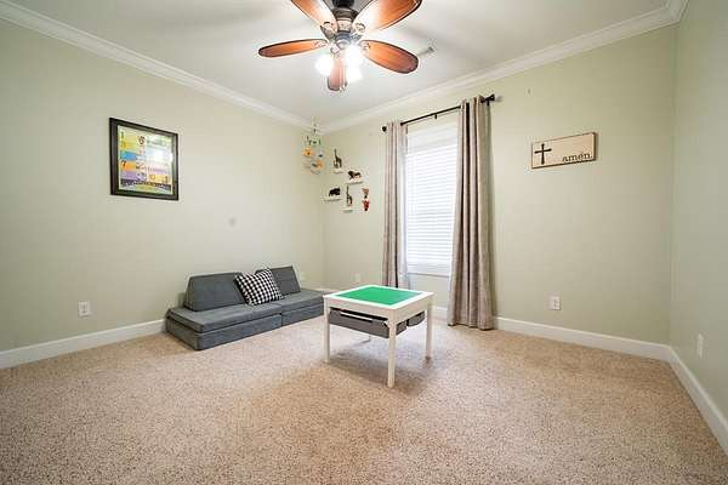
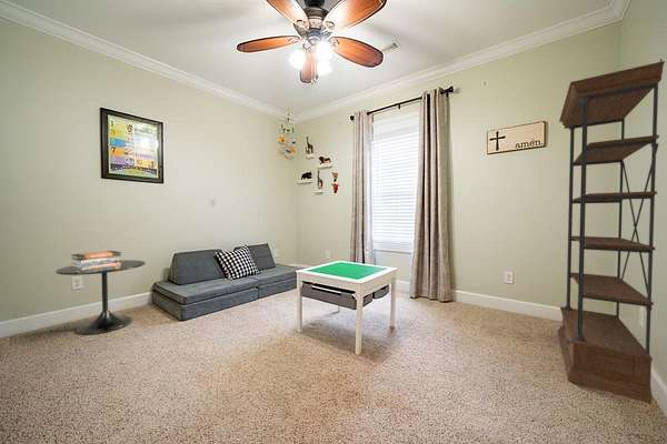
+ side table [54,259,147,335]
+ bookshelf [557,58,666,405]
+ book stack [70,250,122,274]
